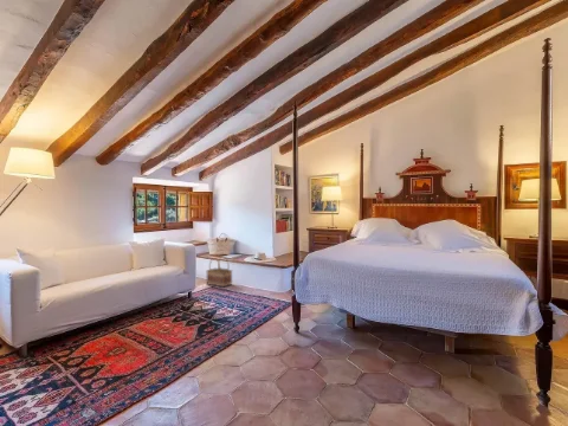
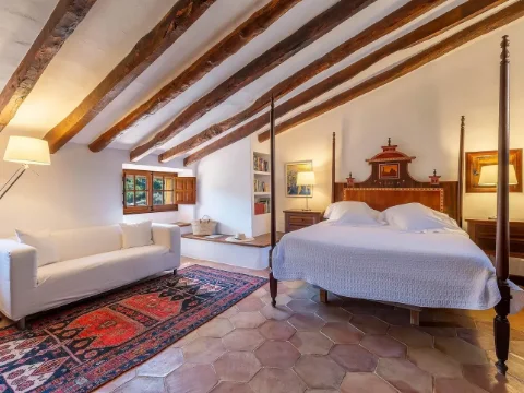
- basket [205,256,233,288]
